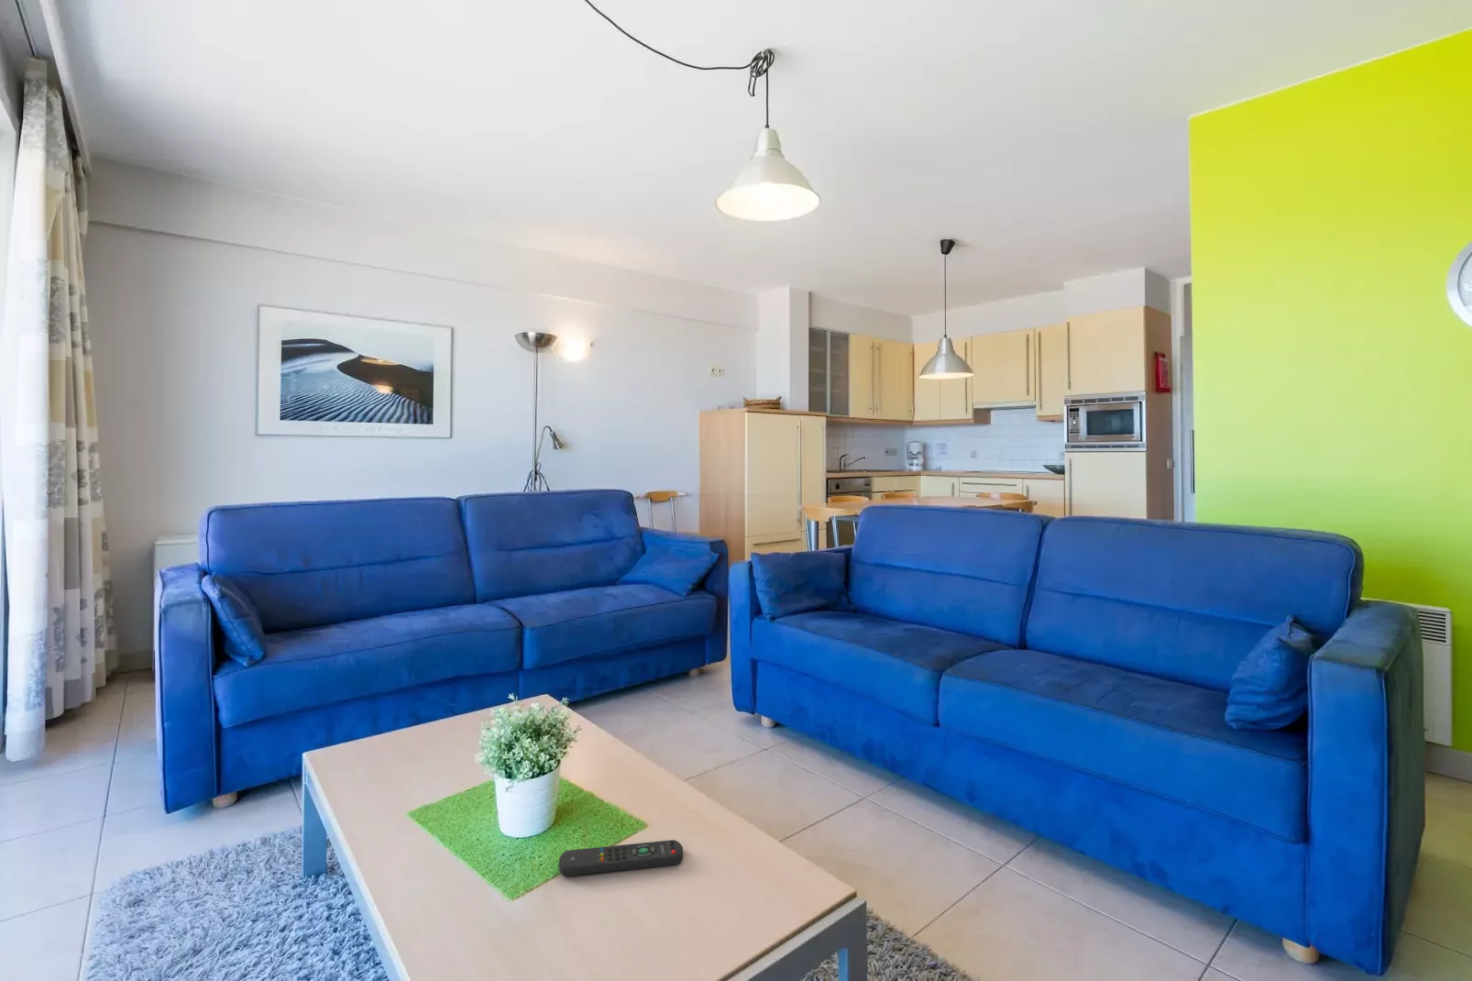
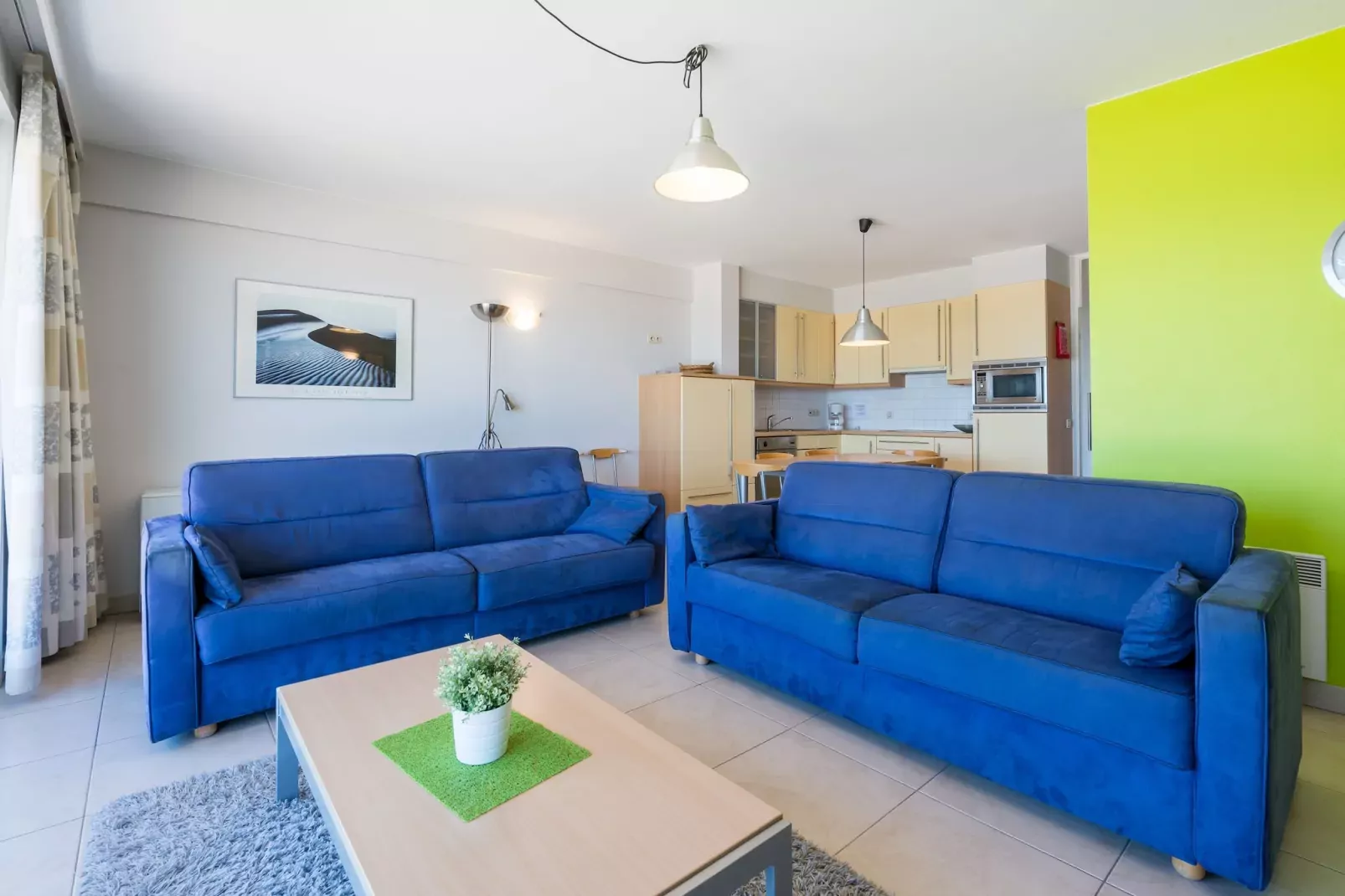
- remote control [558,839,684,877]
